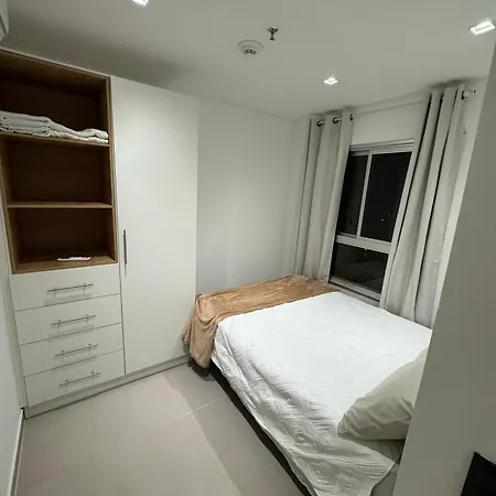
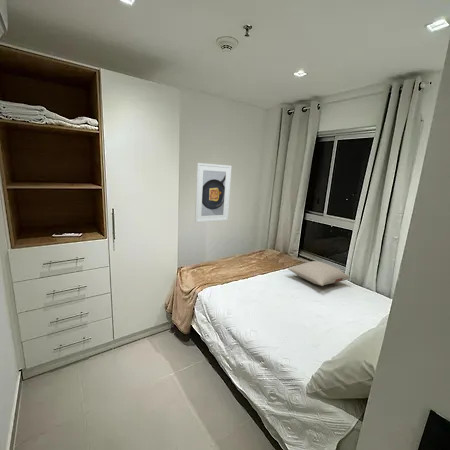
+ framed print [194,162,233,224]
+ pillow [287,260,351,287]
